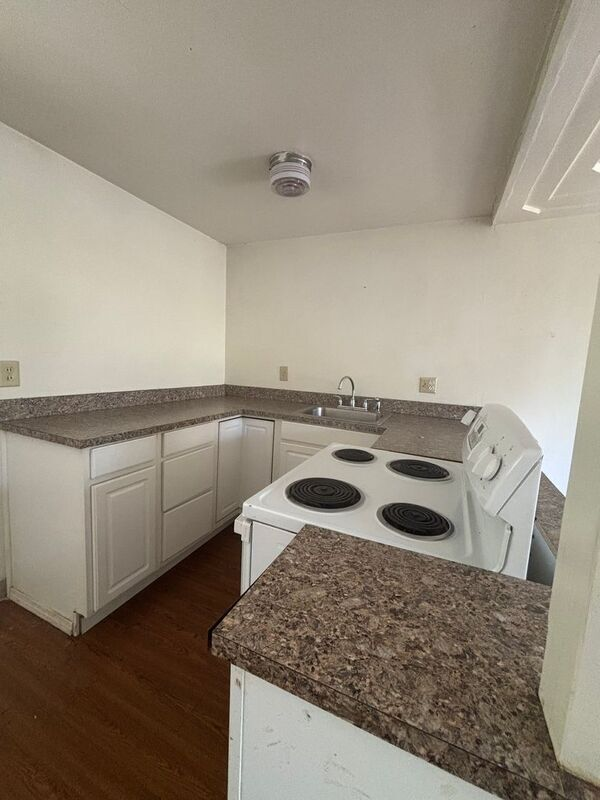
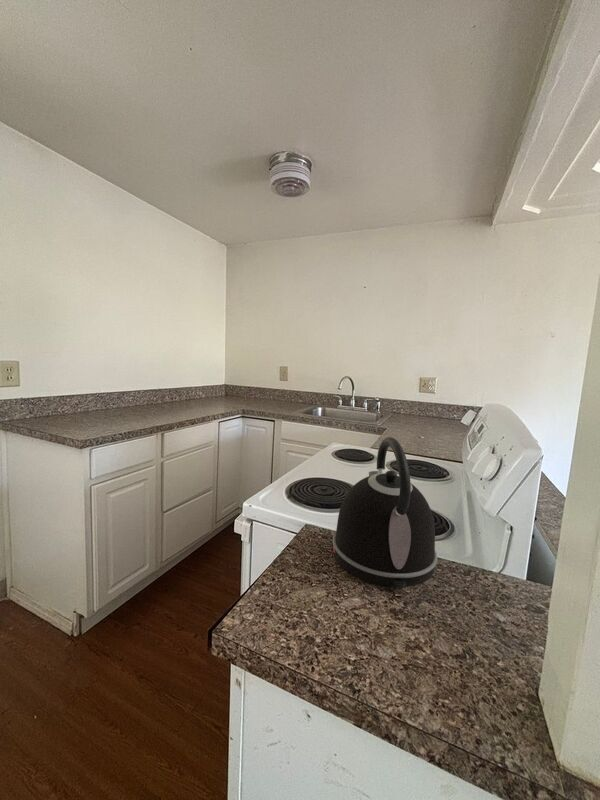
+ kettle [332,436,438,588]
